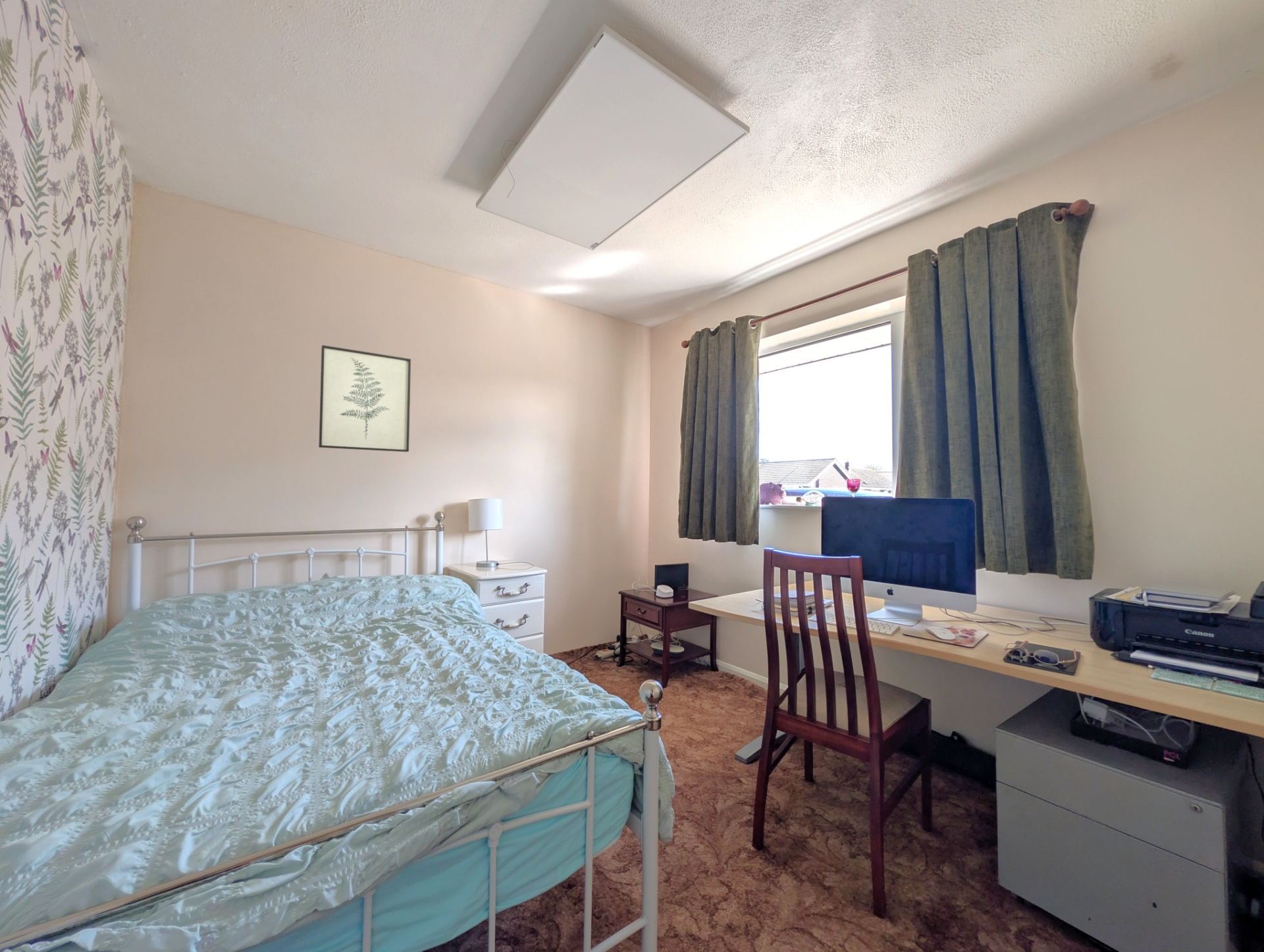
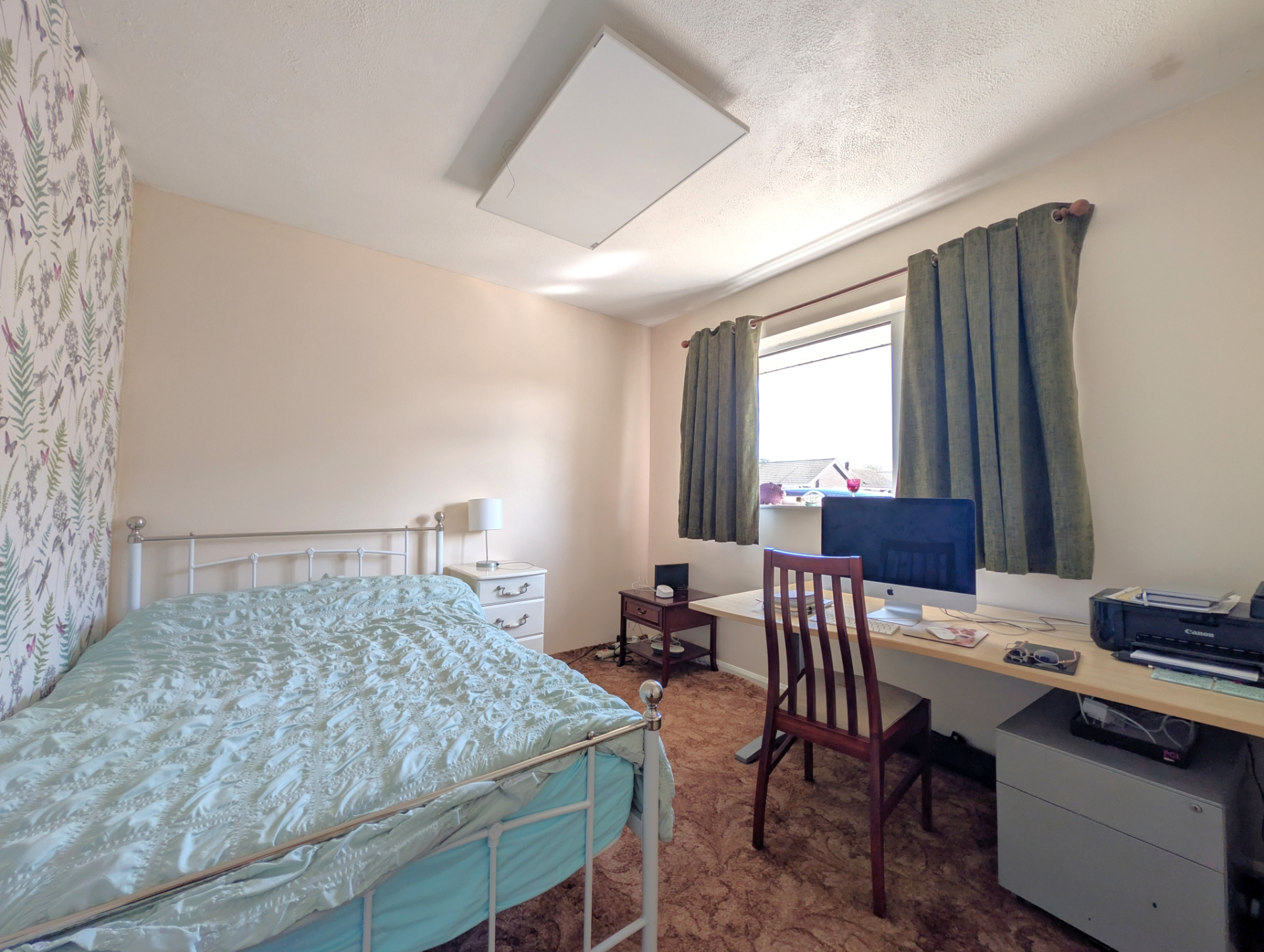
- wall art [318,344,411,452]
